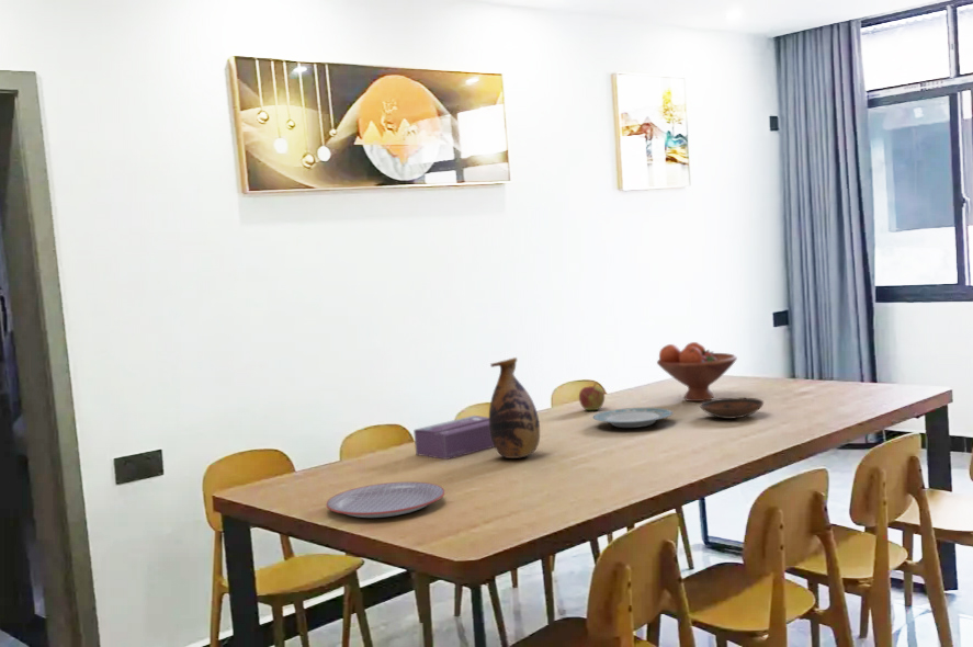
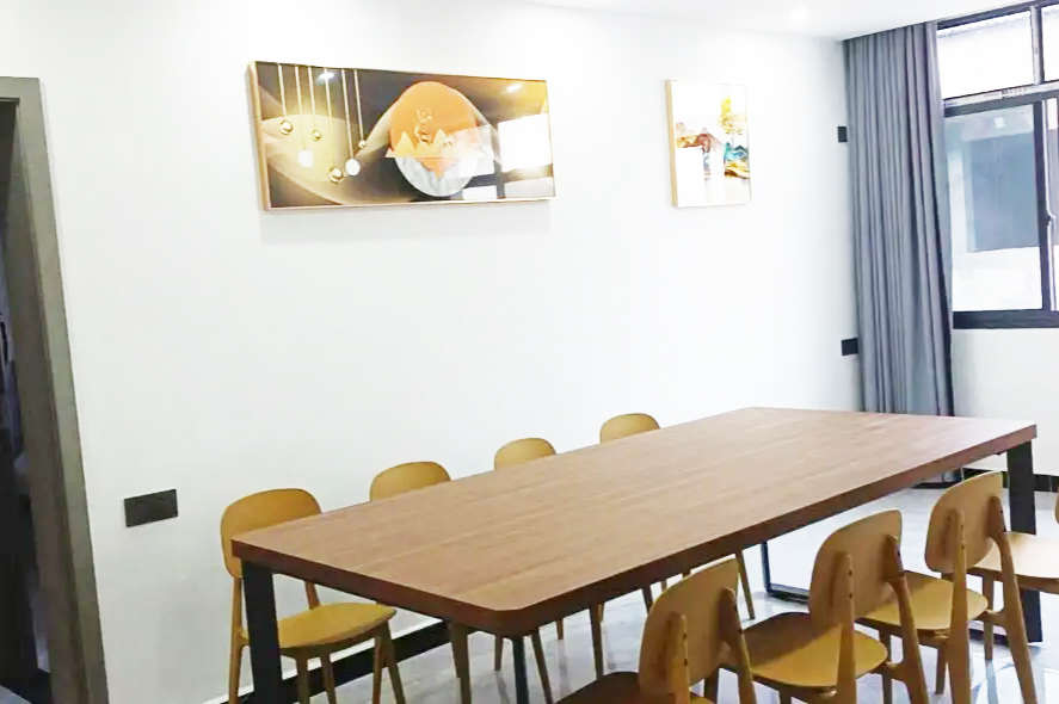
- vase [488,356,541,459]
- plate [592,407,674,429]
- apple [578,383,606,411]
- tissue box [412,415,495,461]
- bowl [699,397,765,420]
- fruit bowl [656,341,738,402]
- plate [325,480,445,519]
